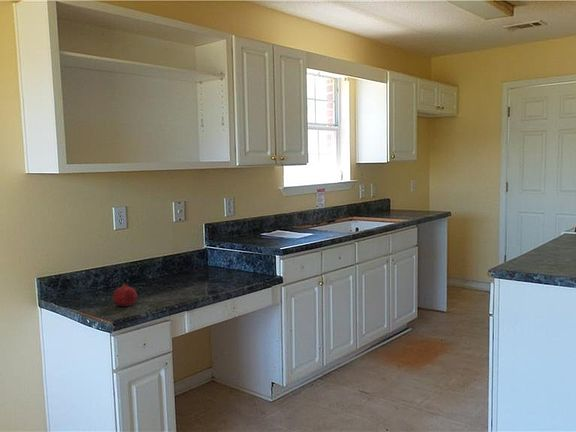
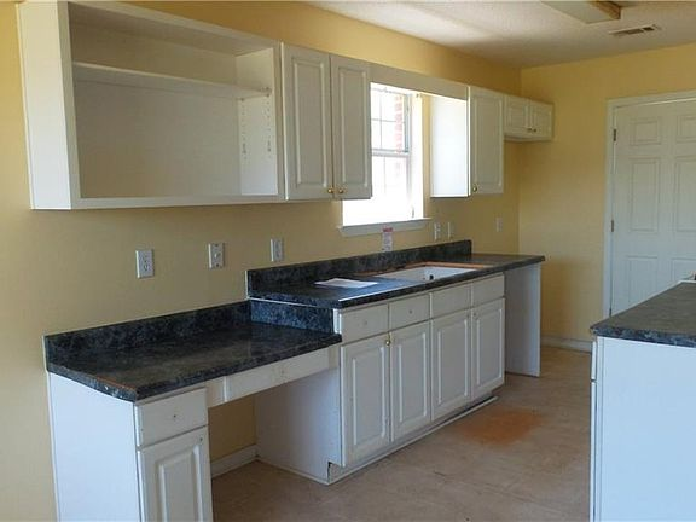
- fruit [112,282,138,307]
